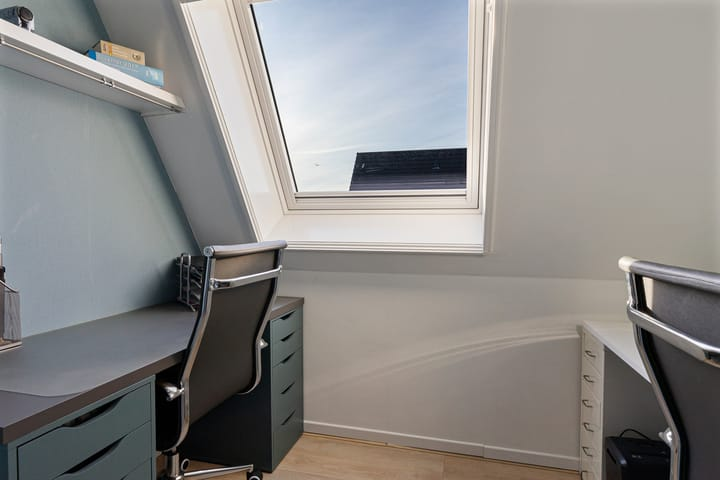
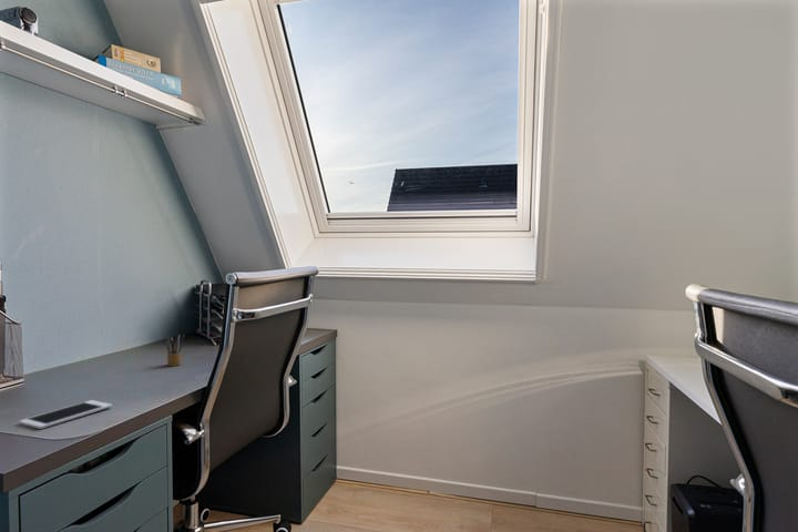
+ cell phone [18,399,113,430]
+ pencil box [165,334,185,367]
